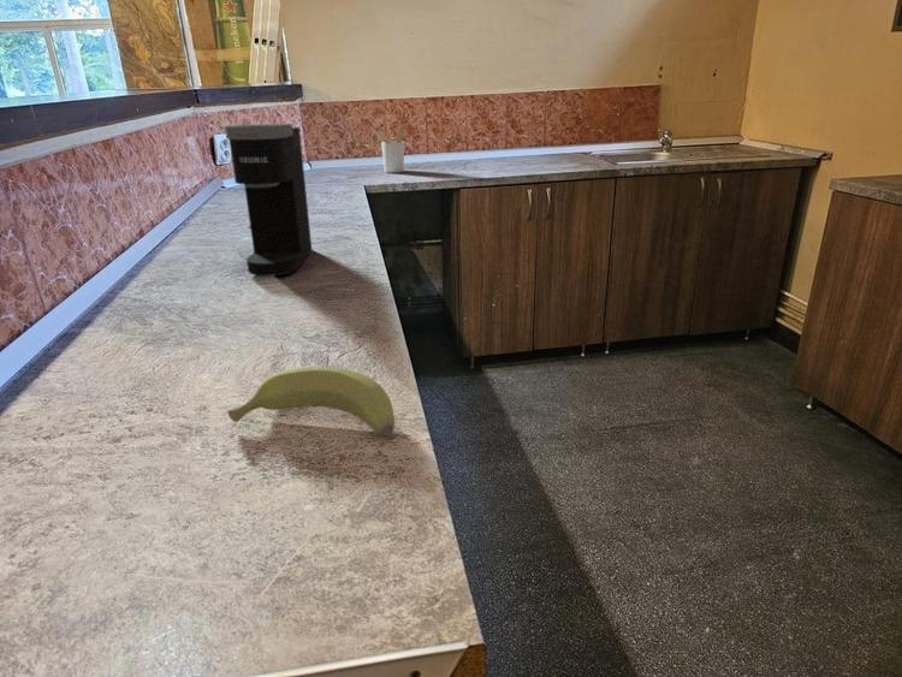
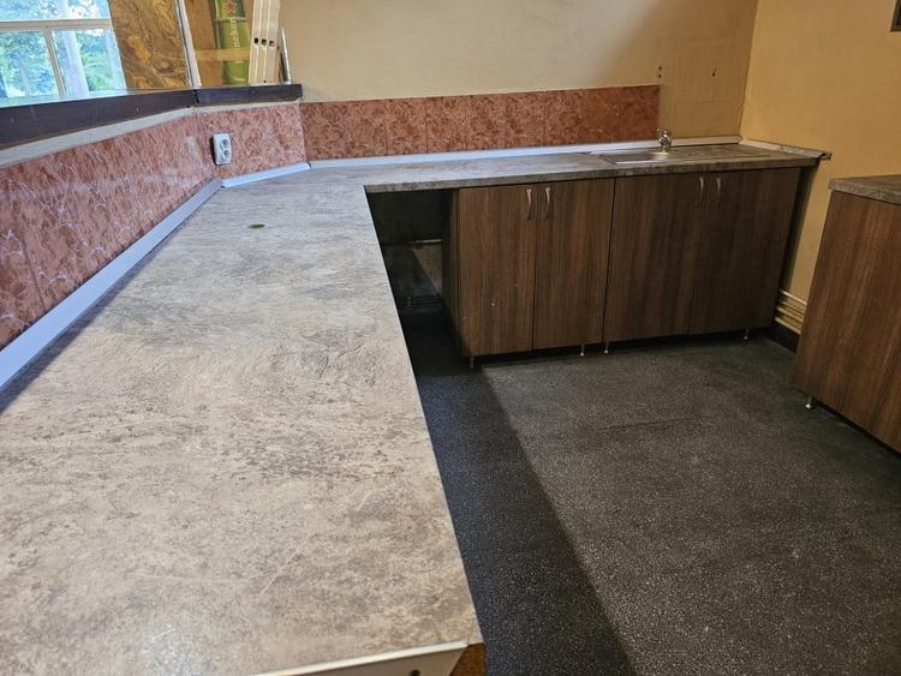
- utensil holder [372,126,407,173]
- coffee maker [224,123,313,278]
- banana [226,366,396,437]
